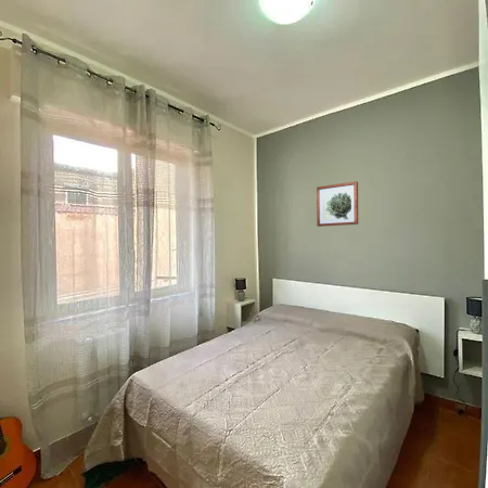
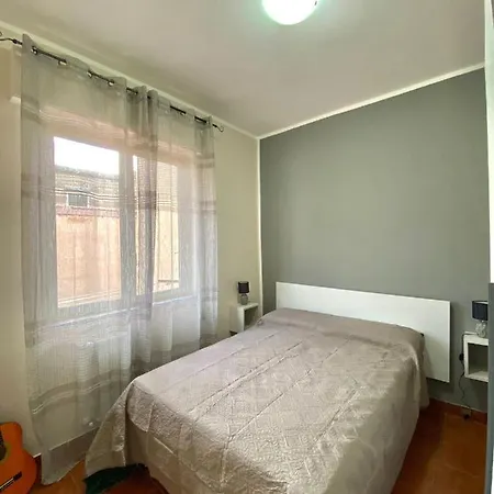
- wall art [316,180,359,228]
